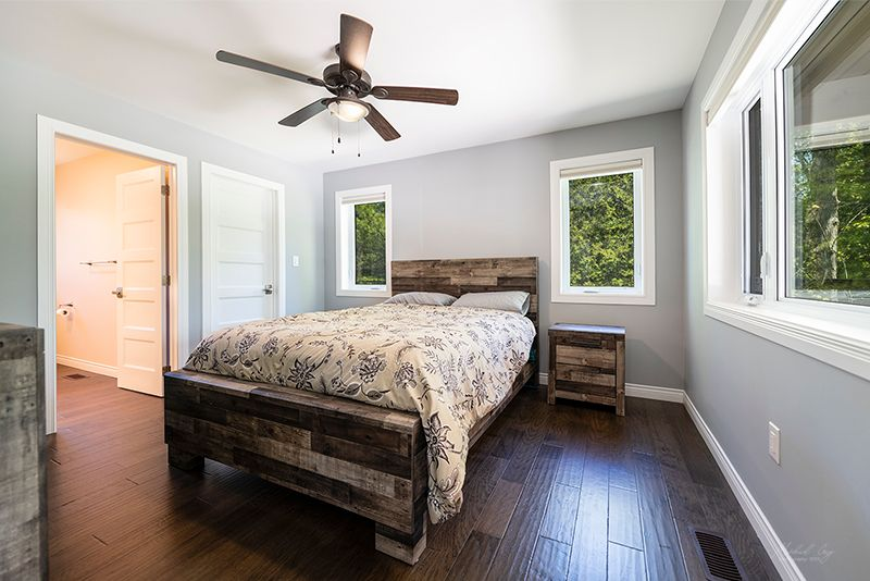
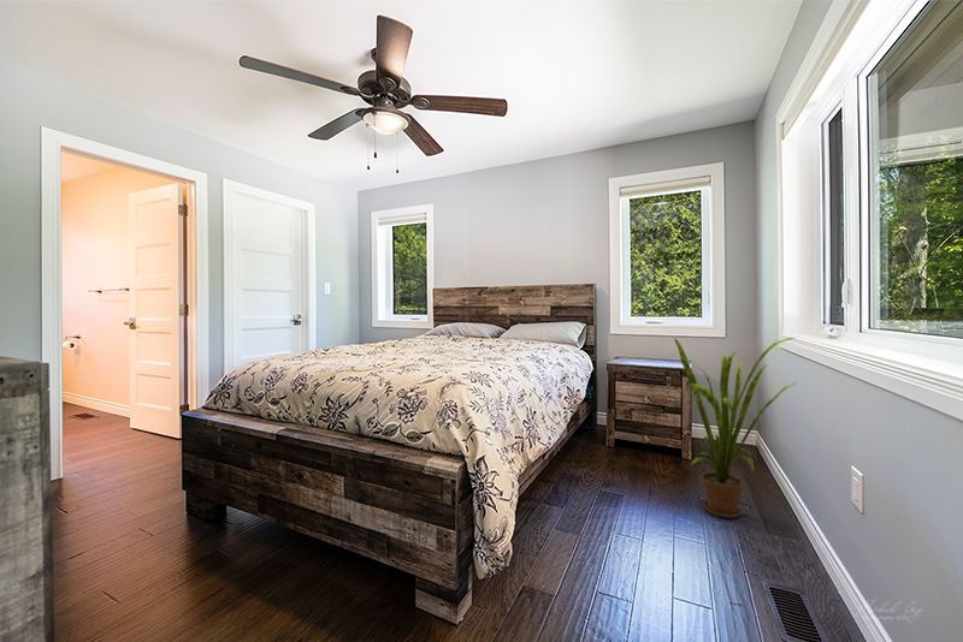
+ house plant [673,337,799,519]
